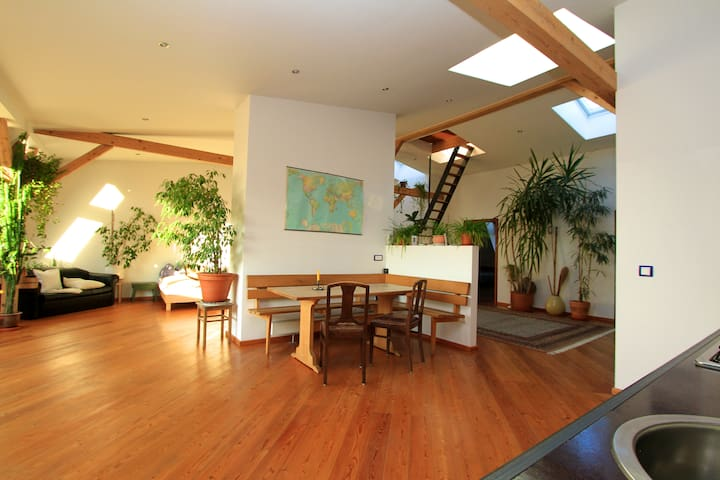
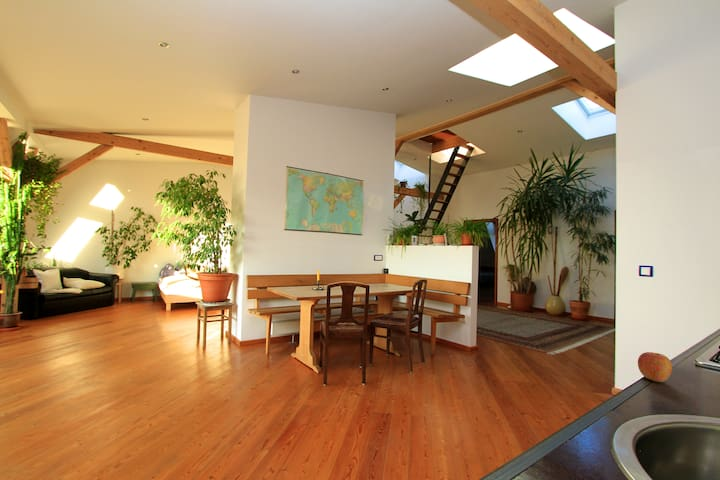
+ apple [637,351,673,383]
